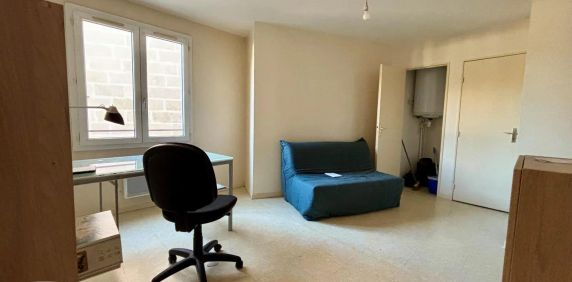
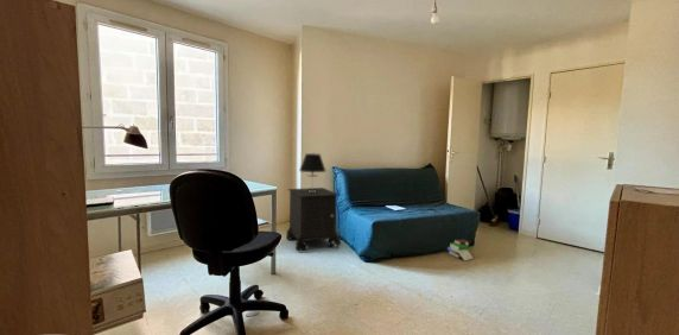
+ nightstand [285,187,342,253]
+ book [446,238,474,263]
+ table lamp [298,152,326,192]
